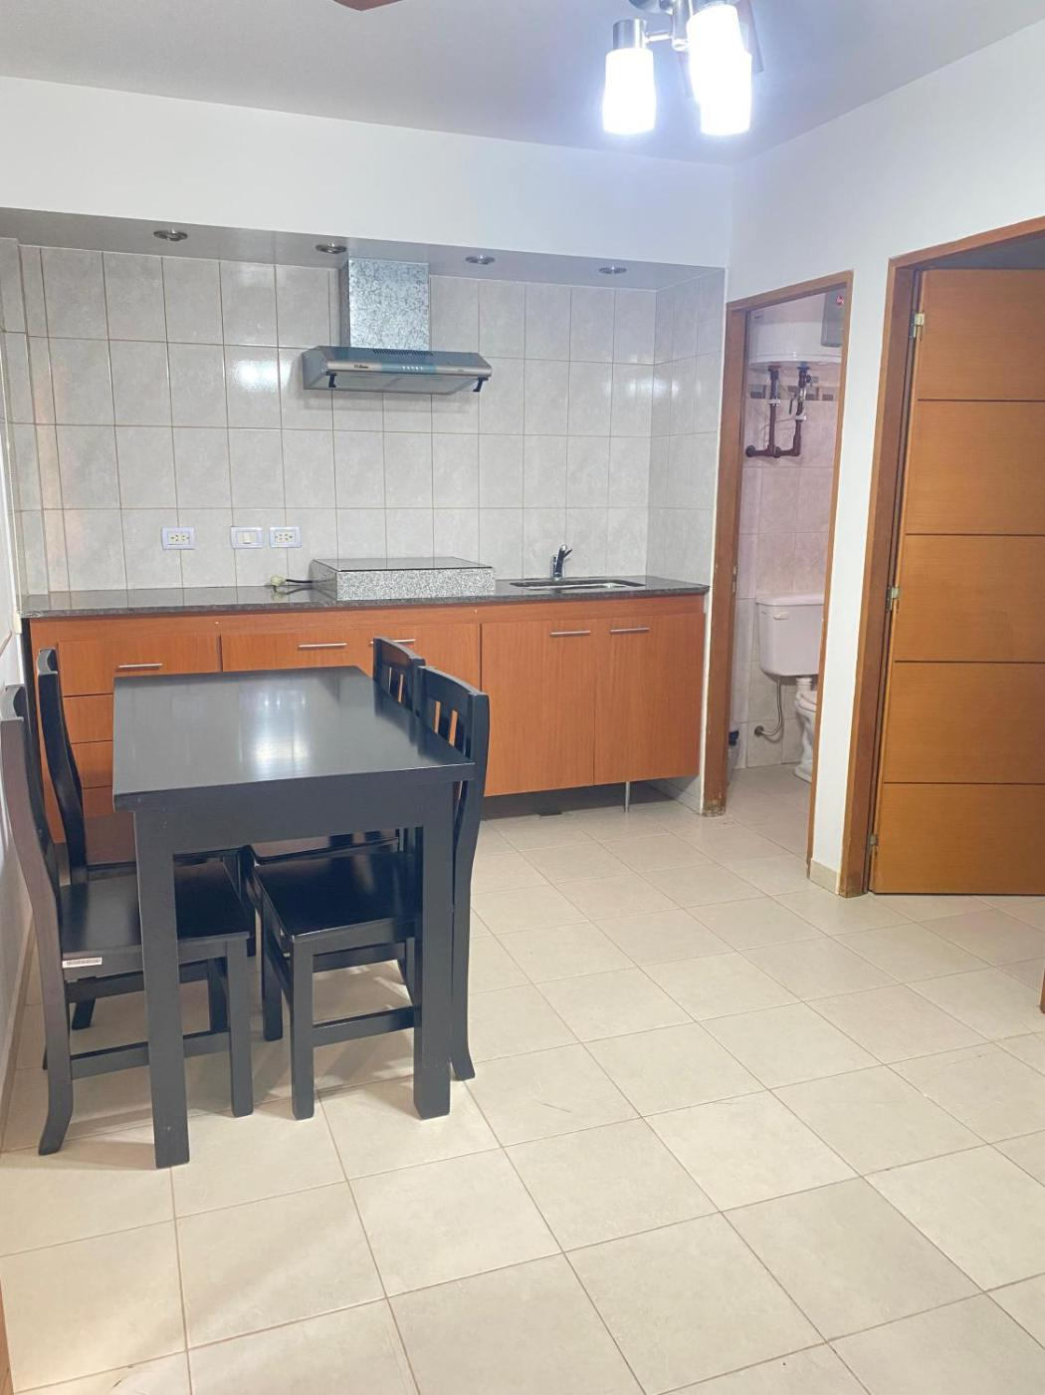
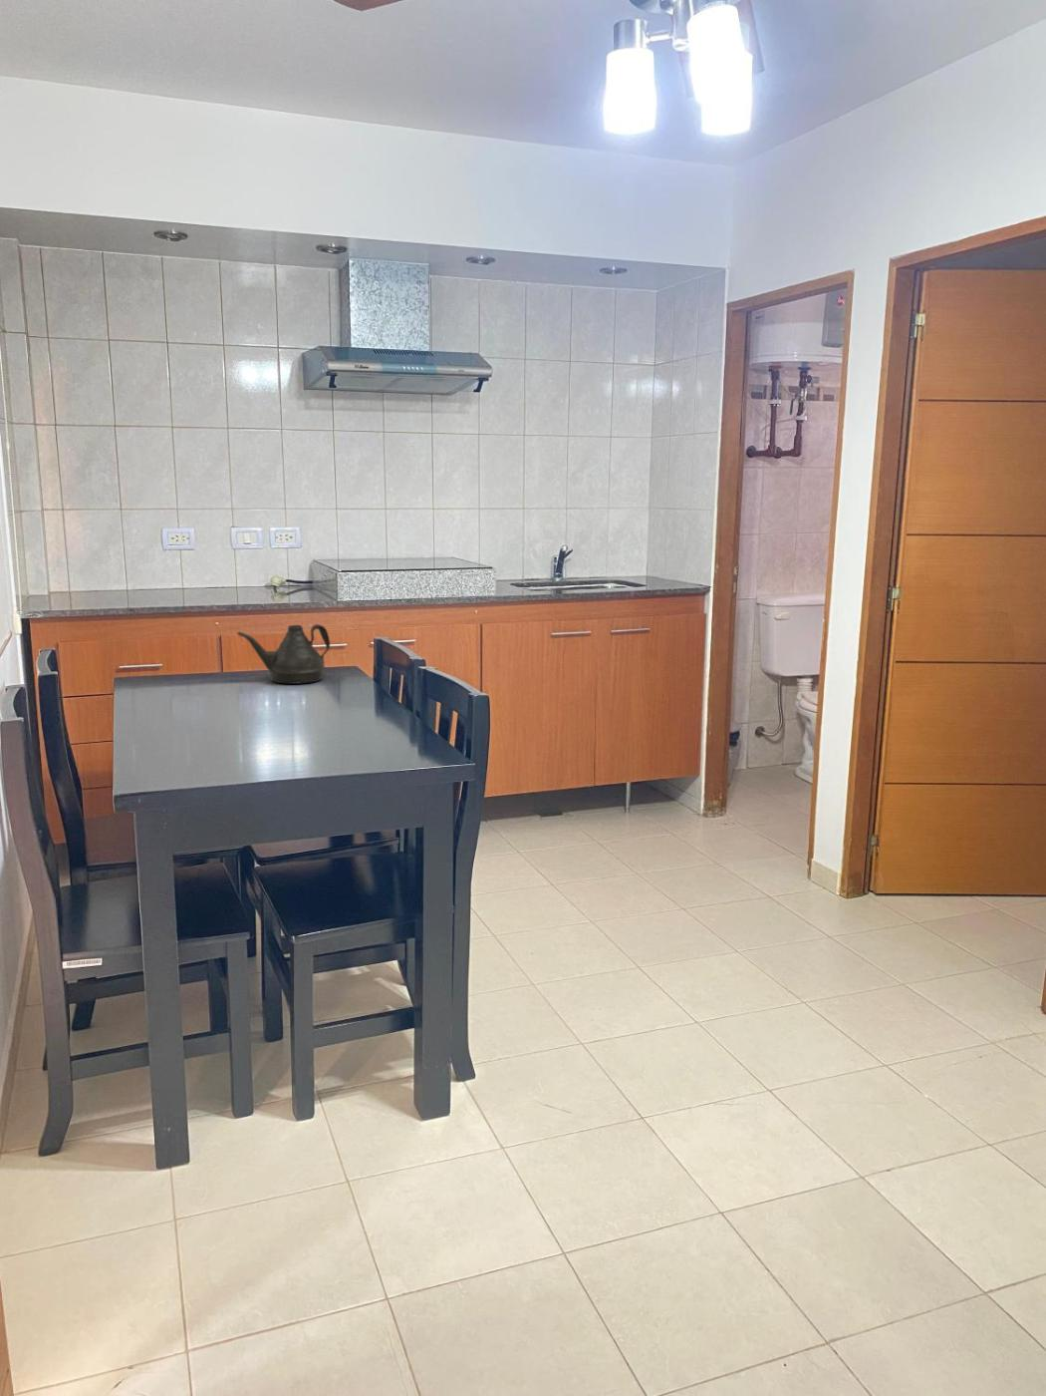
+ teapot [236,623,331,685]
